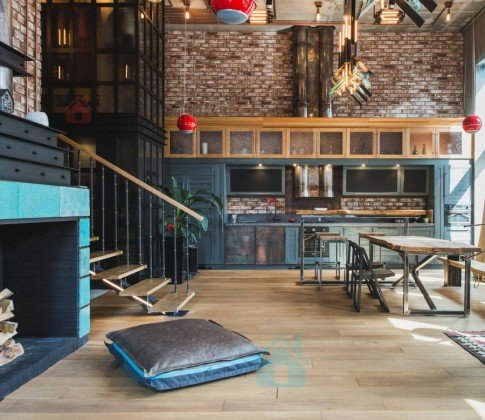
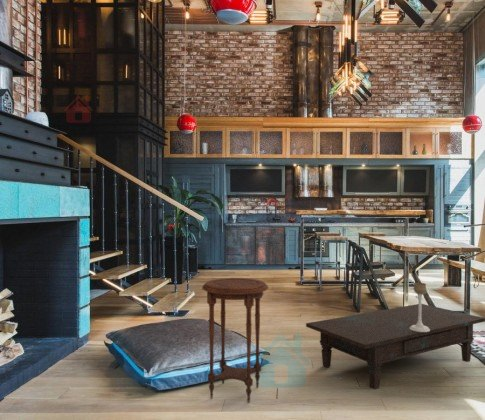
+ side table [201,277,269,404]
+ candle holder [410,282,430,332]
+ coffee table [305,303,485,390]
